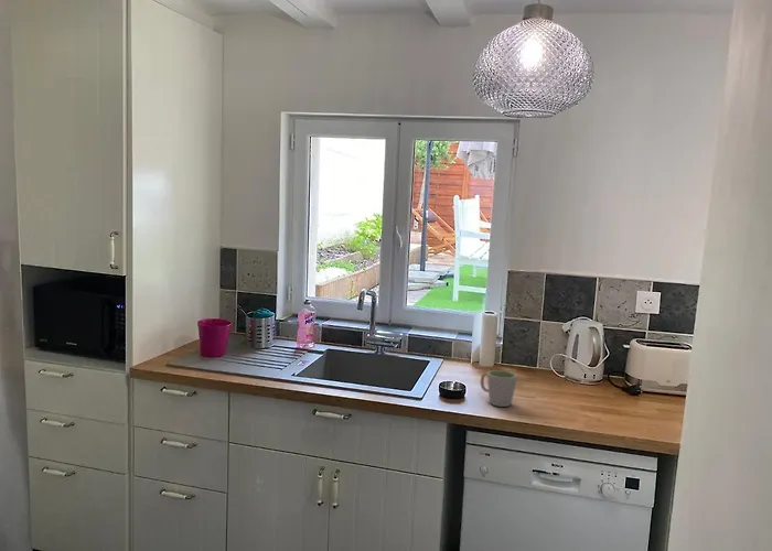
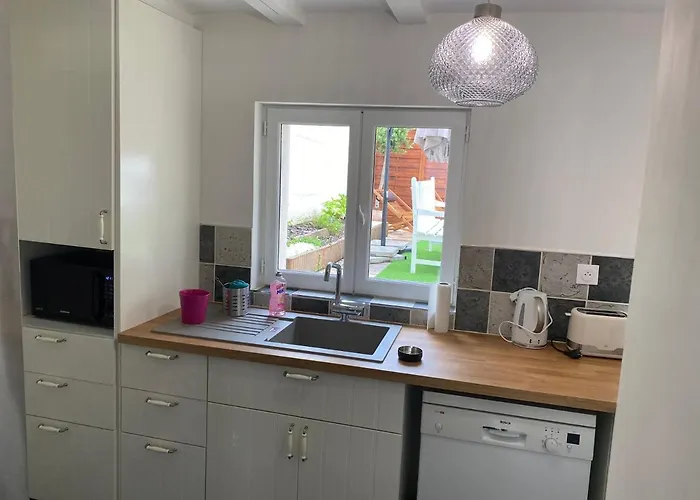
- mug [480,369,518,408]
